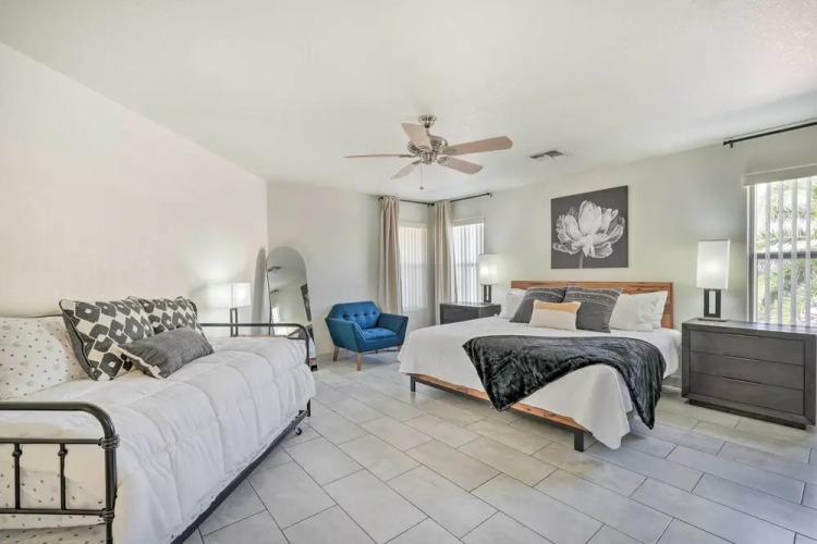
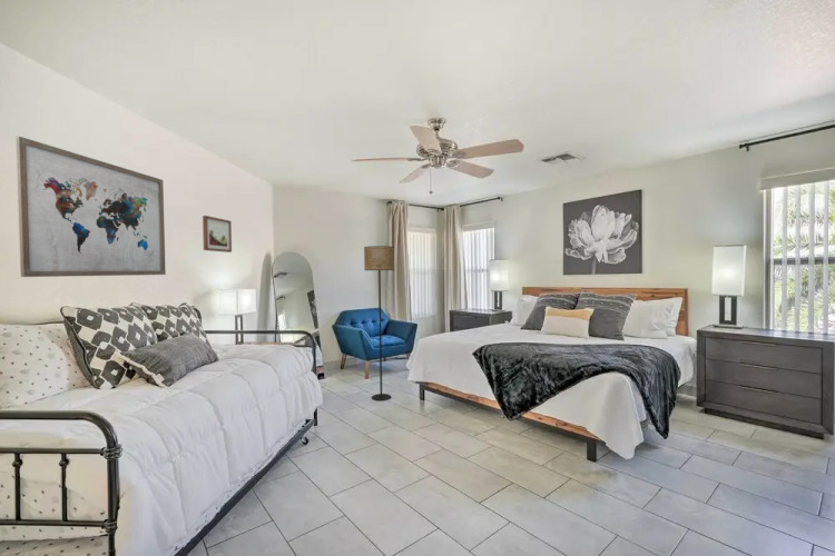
+ floor lamp [363,245,395,401]
+ wall art [14,136,167,278]
+ wall art [202,215,233,254]
